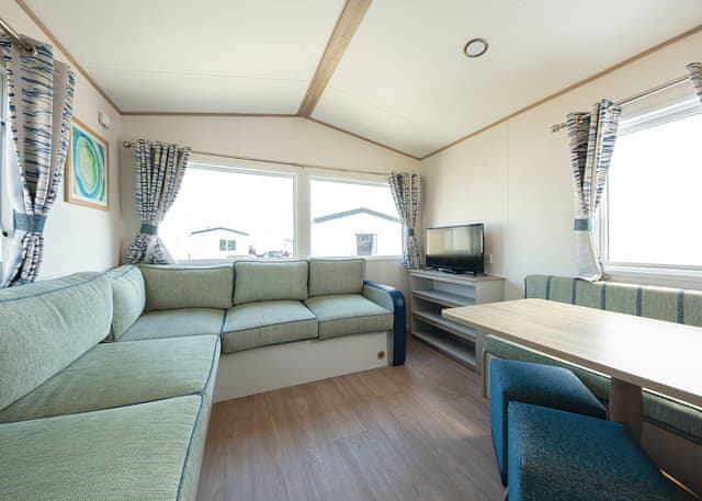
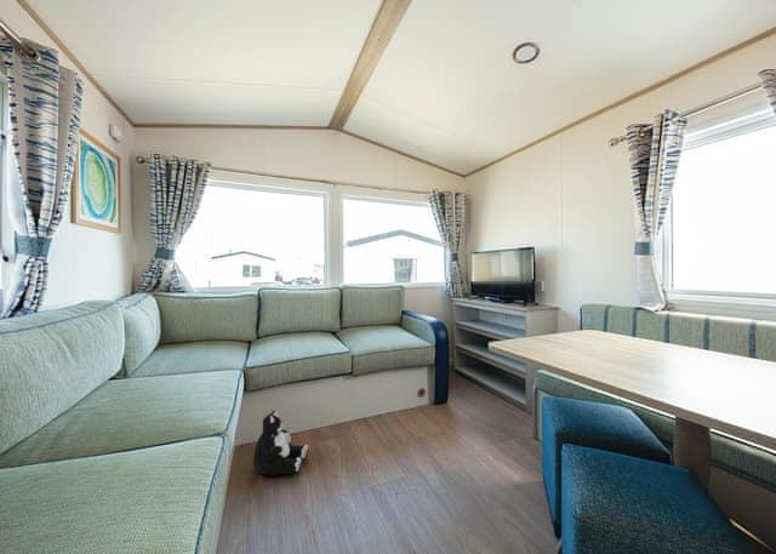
+ plush toy [252,410,309,476]
